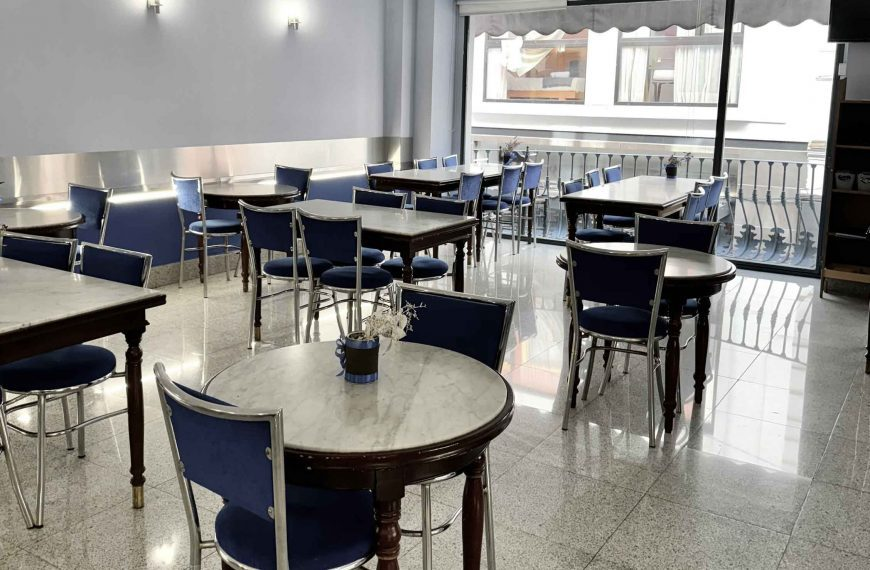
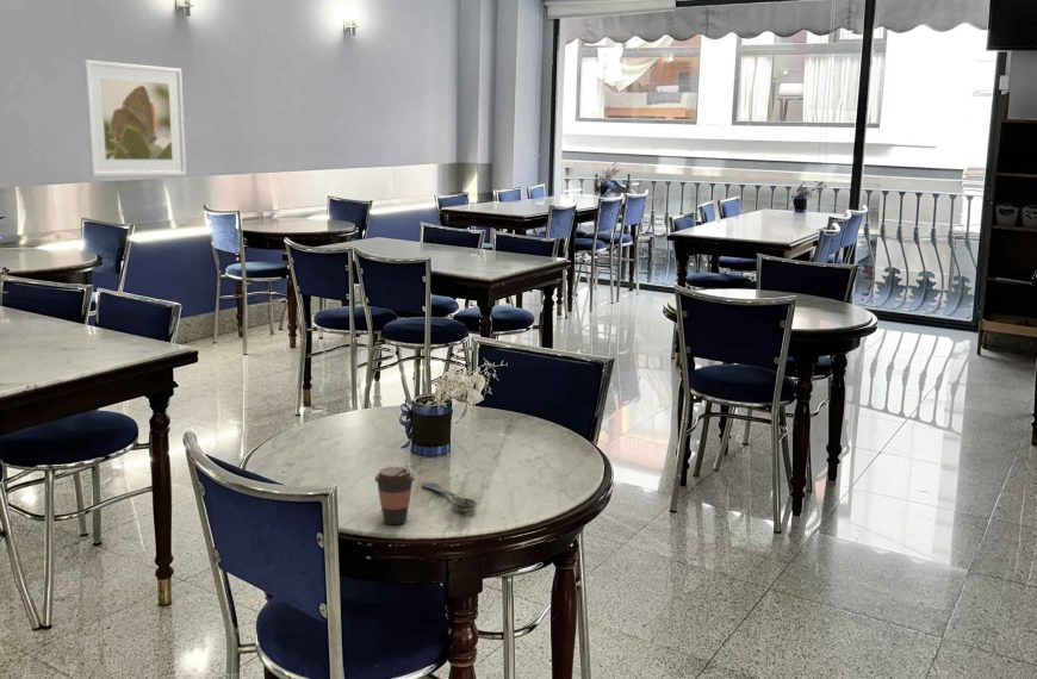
+ spoon [421,481,478,510]
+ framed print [82,58,187,177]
+ coffee cup [373,466,416,525]
